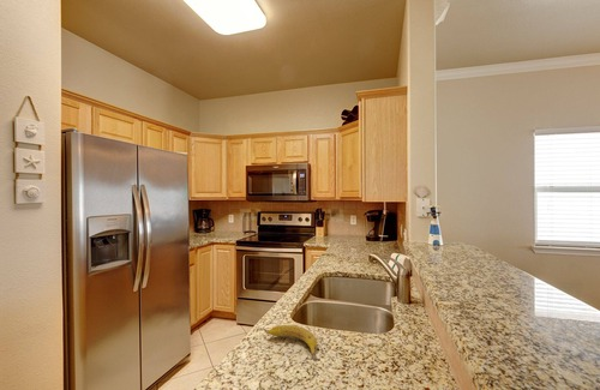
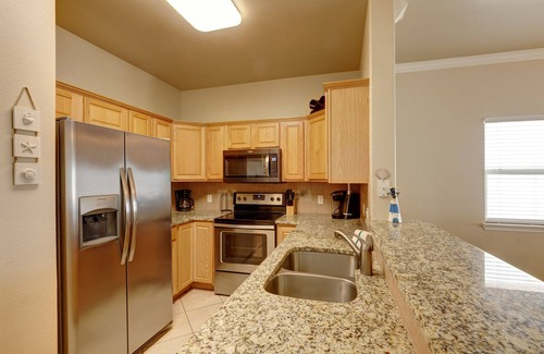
- fruit [265,324,322,361]
